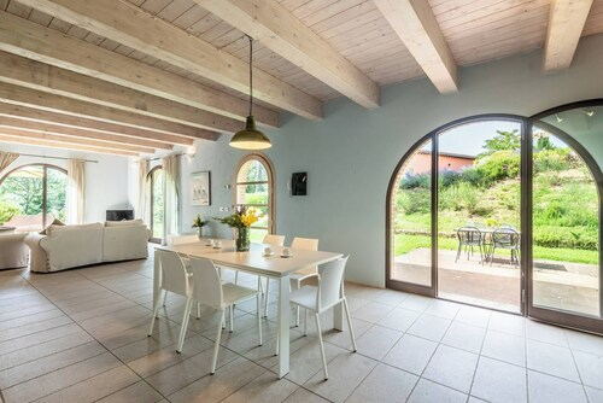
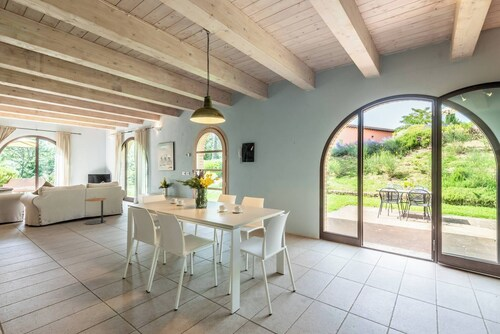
+ side table [84,197,107,225]
